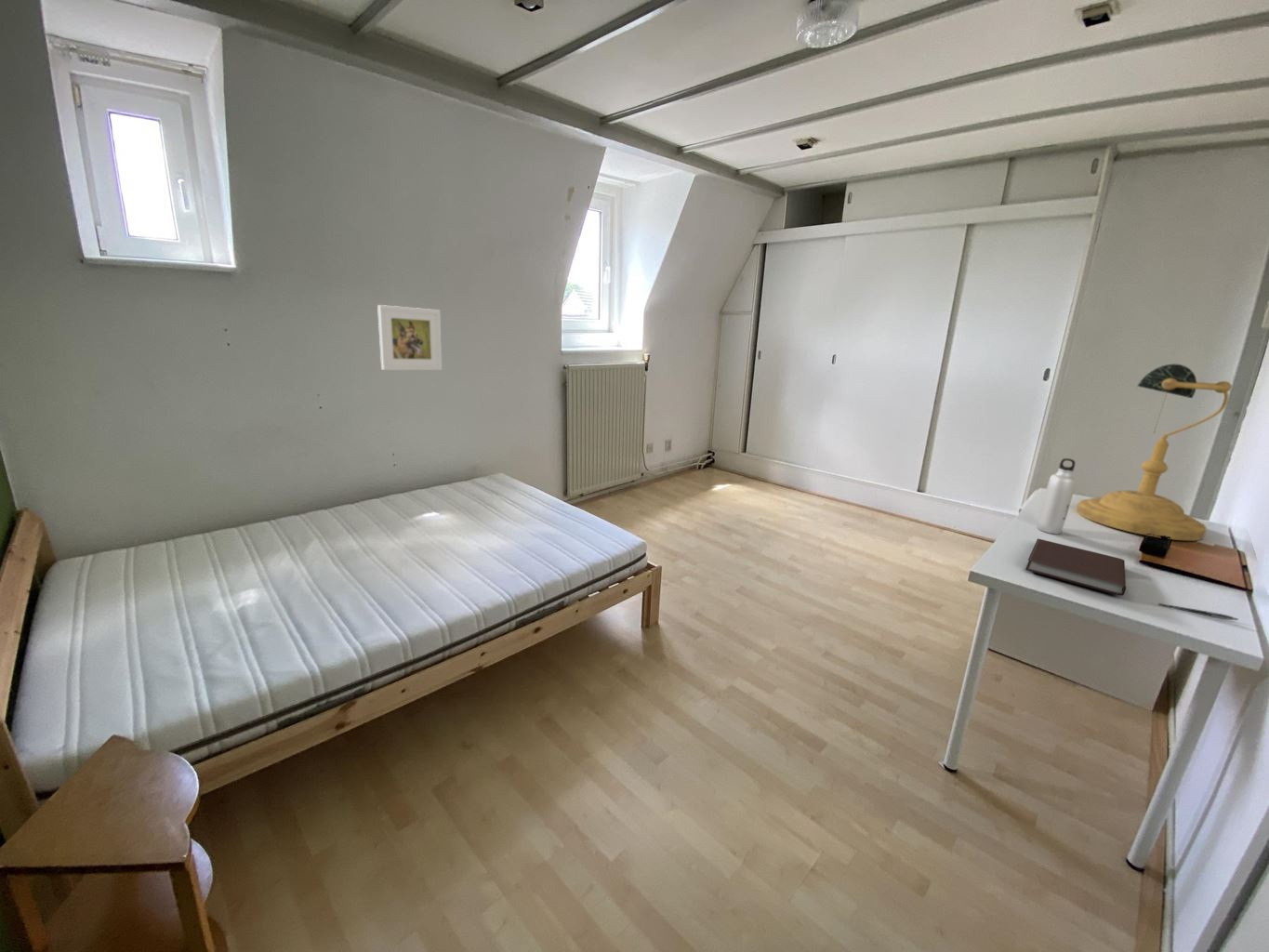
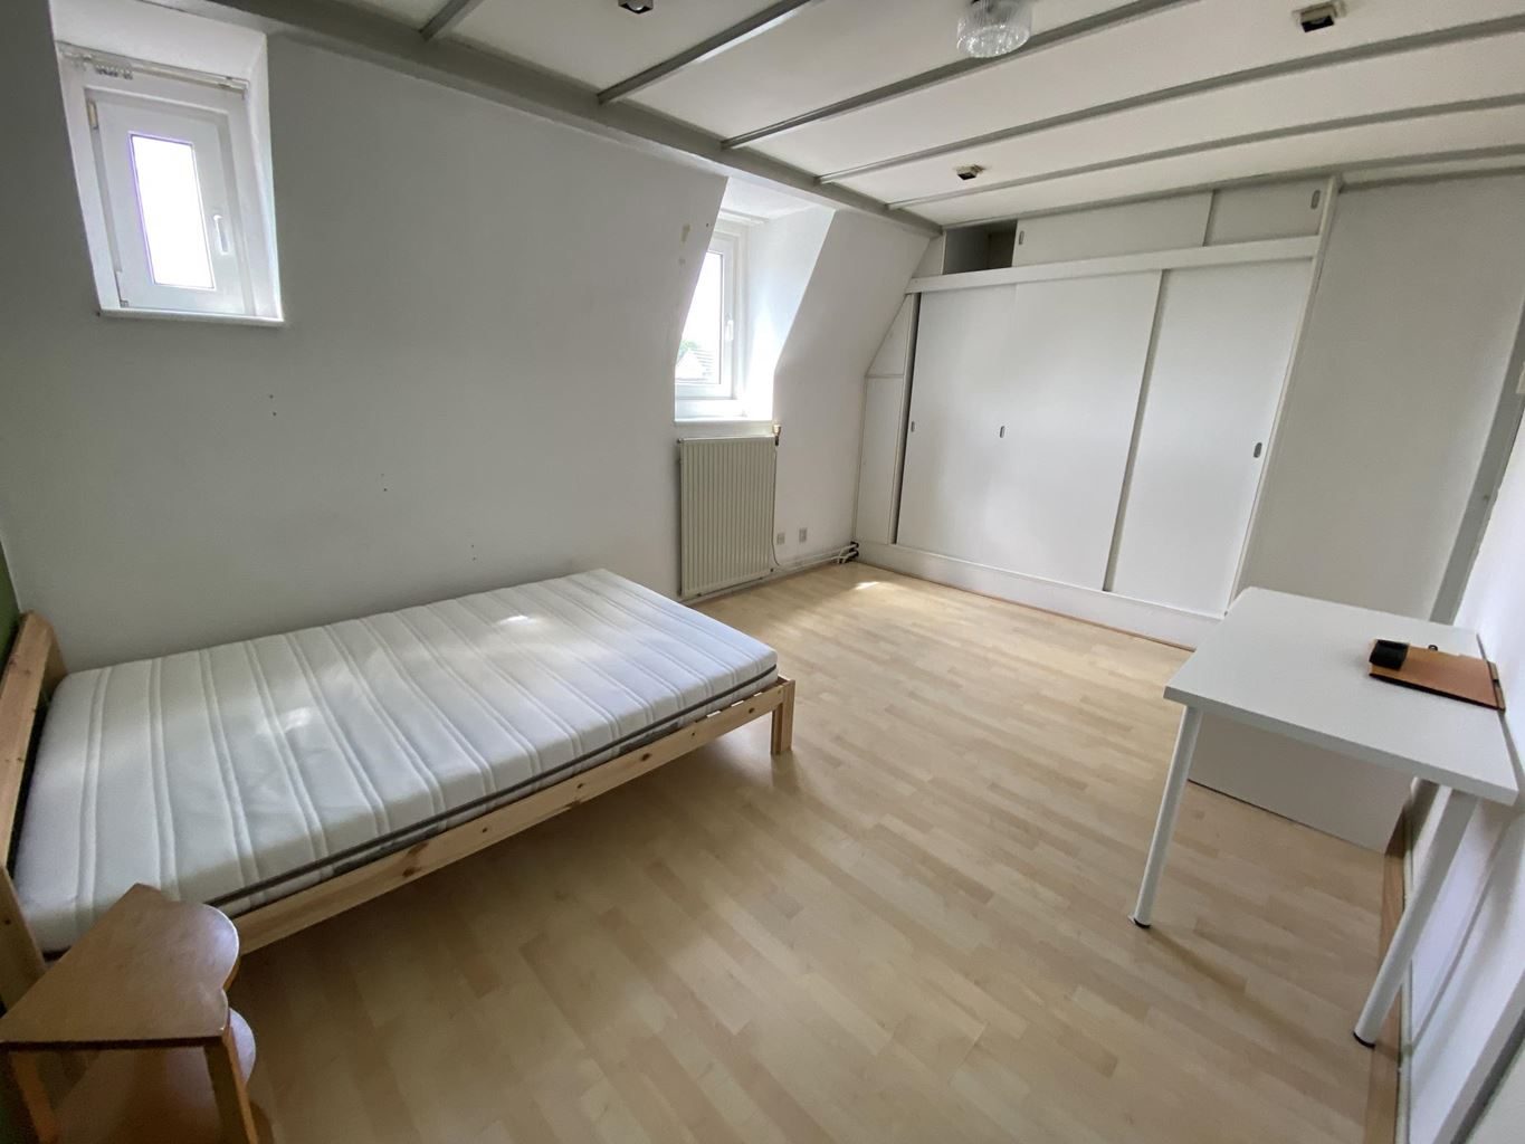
- water bottle [1036,457,1077,535]
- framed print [377,304,443,371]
- pen [1157,602,1239,621]
- notebook [1024,538,1127,597]
- desk lamp [1075,364,1233,542]
